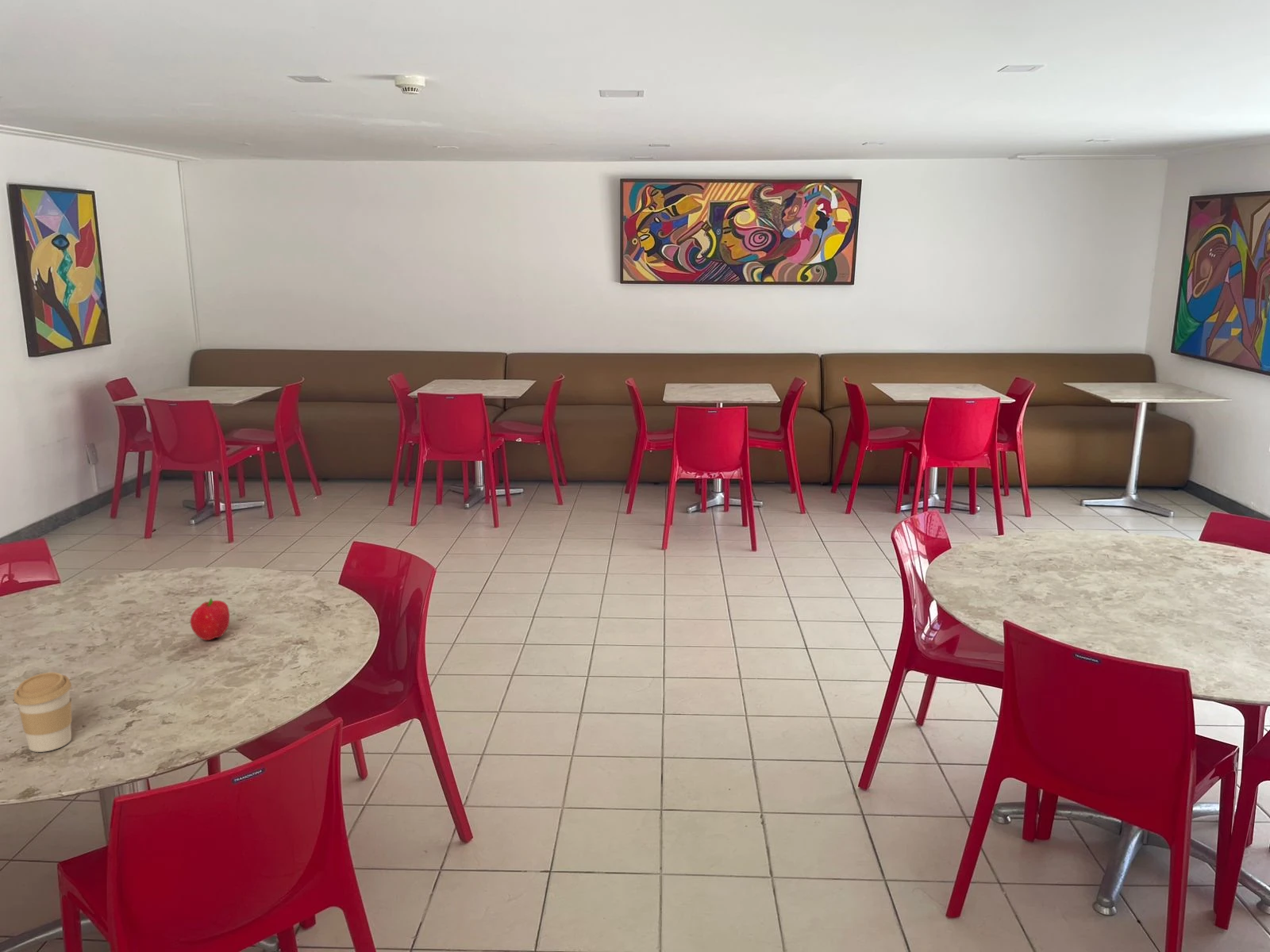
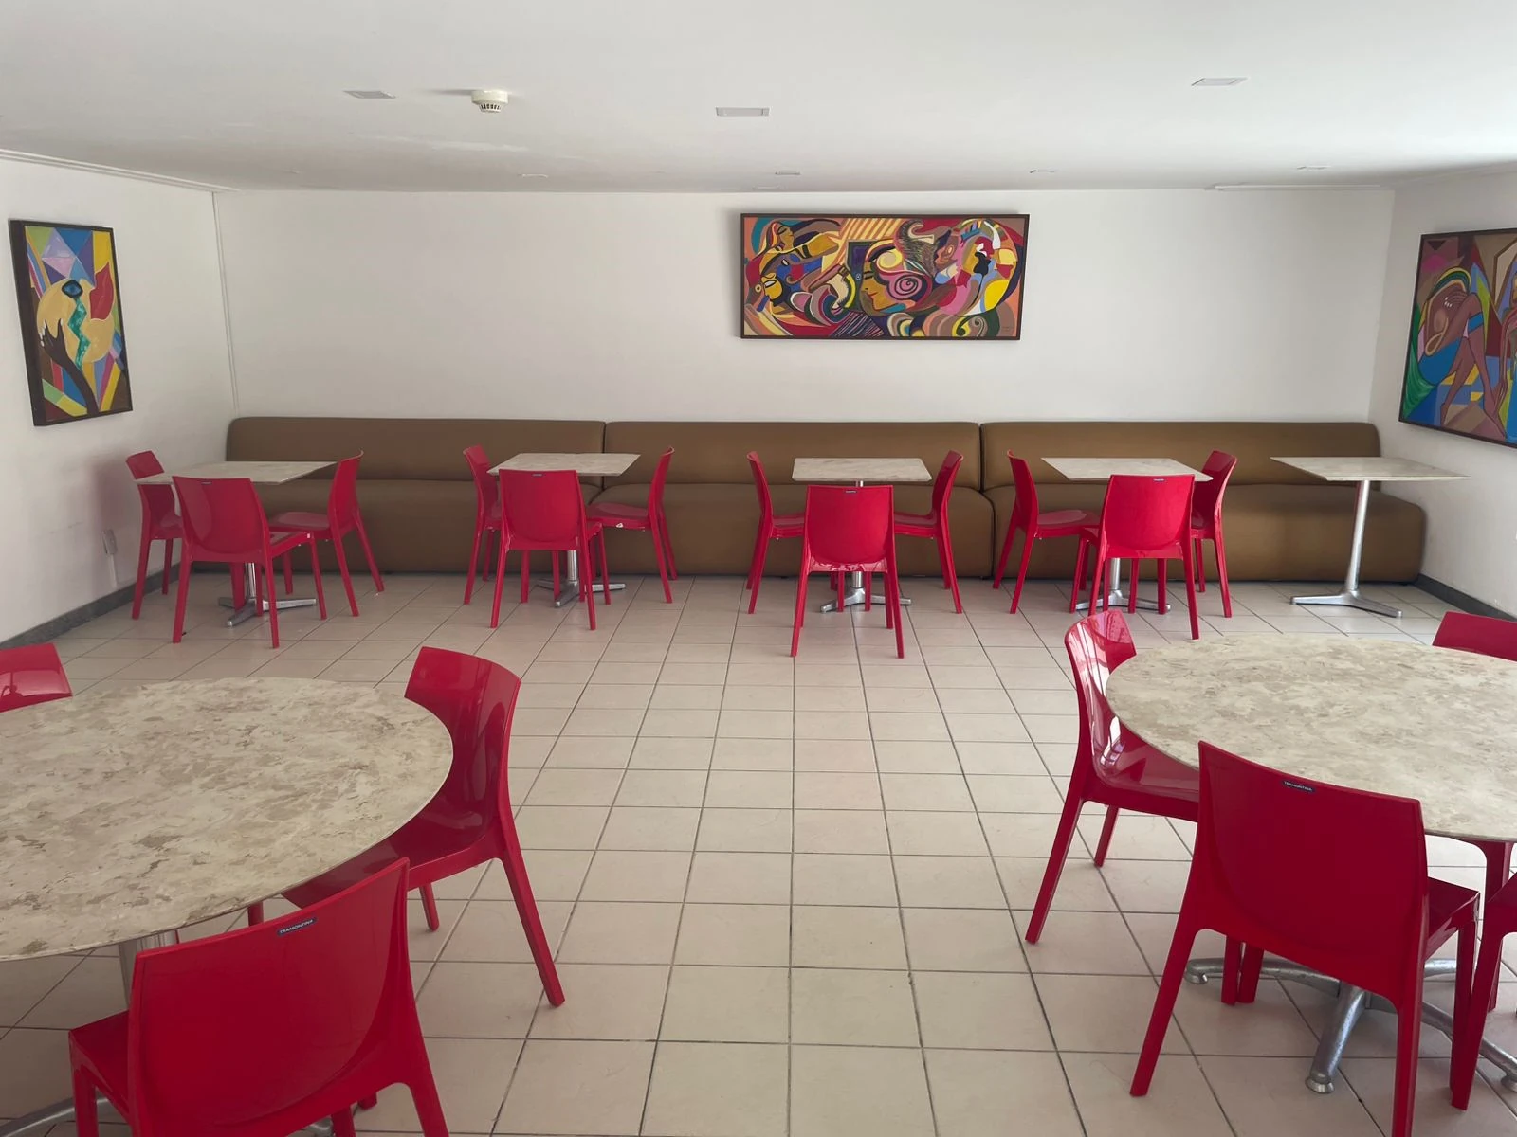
- coffee cup [13,671,72,753]
- fruit [190,597,230,641]
